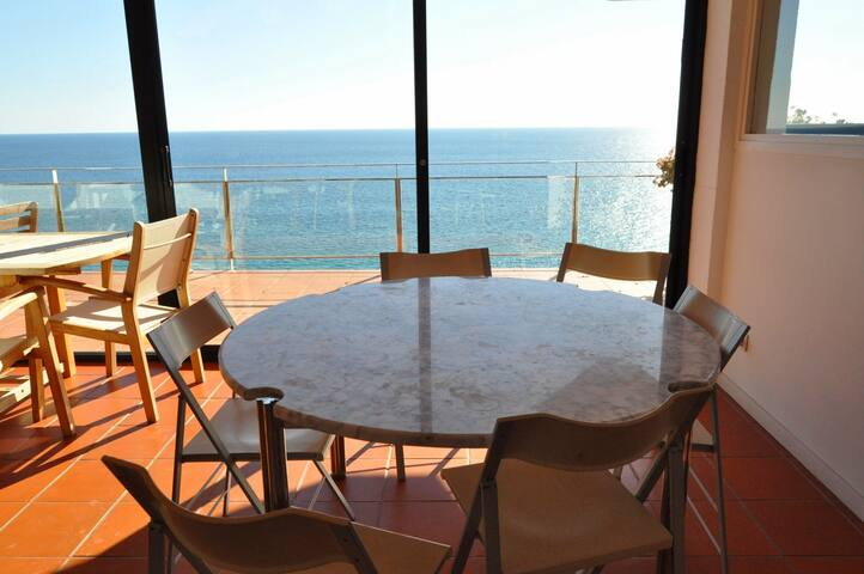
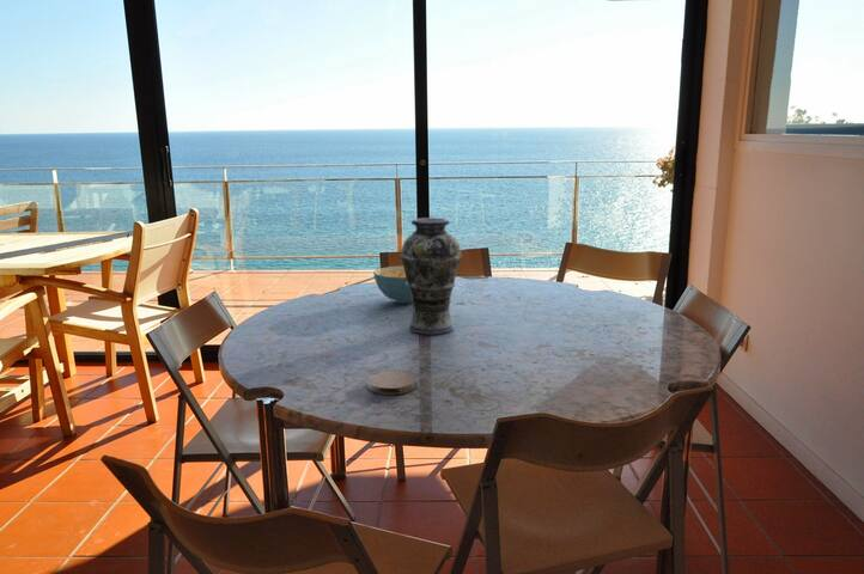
+ coaster [367,371,416,396]
+ vase [398,216,463,336]
+ cereal bowl [372,264,413,305]
